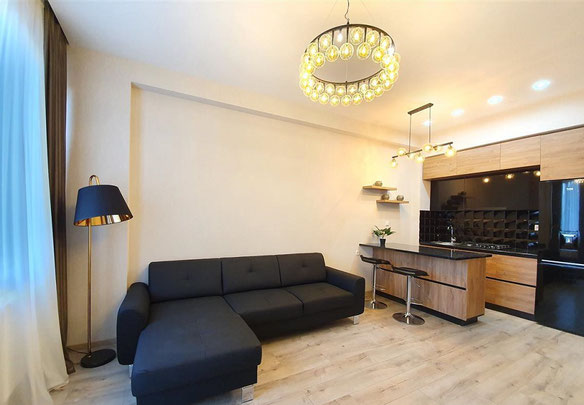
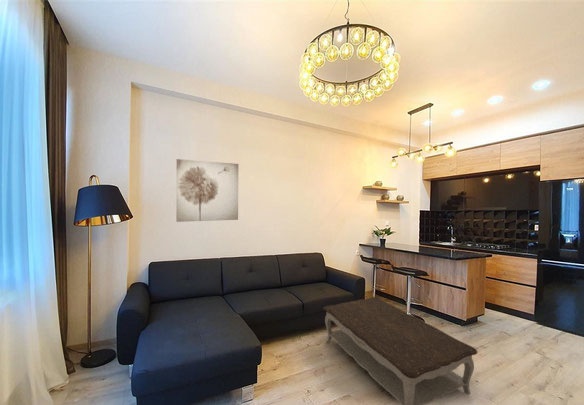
+ coffee table [323,296,478,405]
+ wall art [175,158,239,223]
